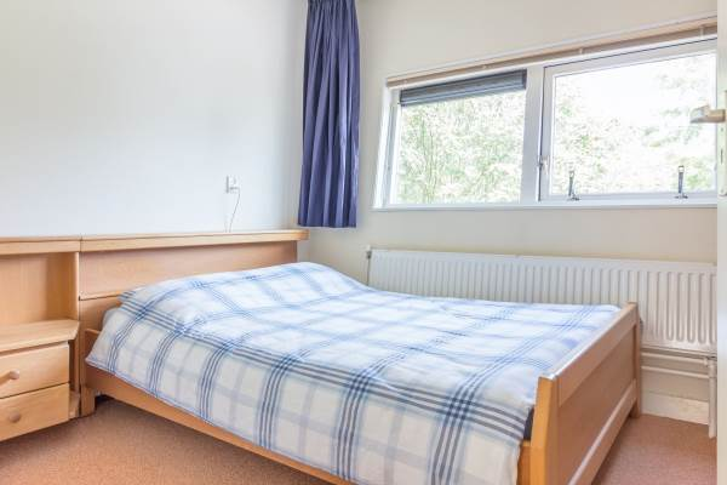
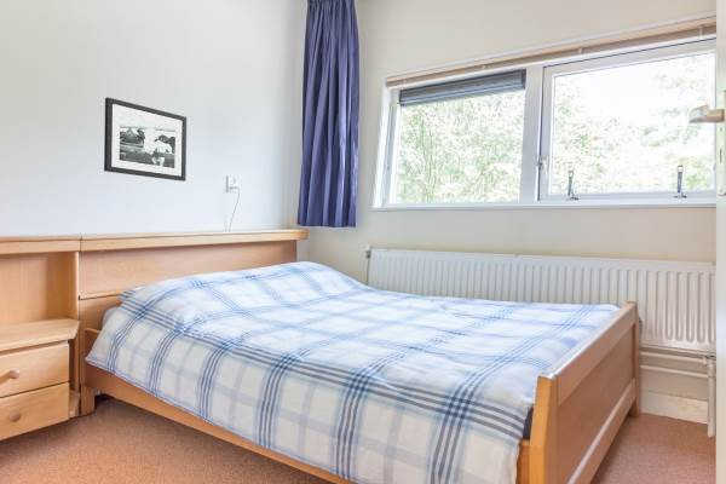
+ picture frame [103,96,188,183]
